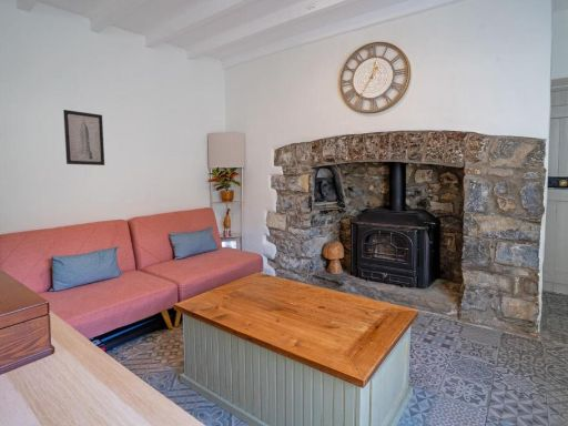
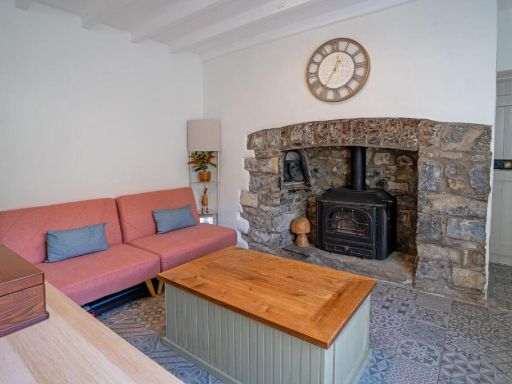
- wall art [62,109,105,166]
